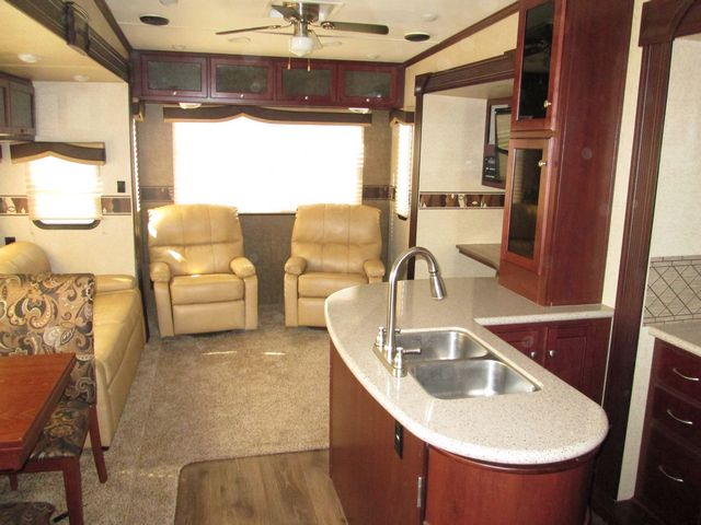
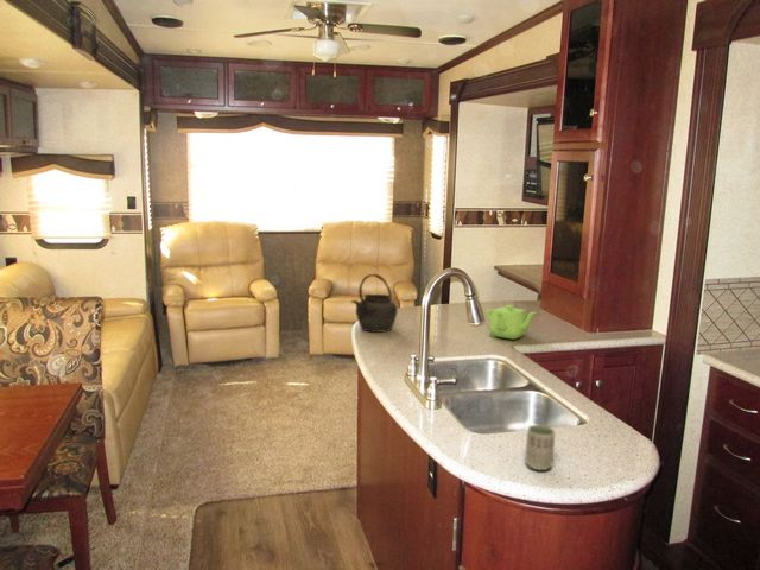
+ kettle [350,273,399,334]
+ cup [524,424,557,471]
+ teapot [484,304,538,341]
